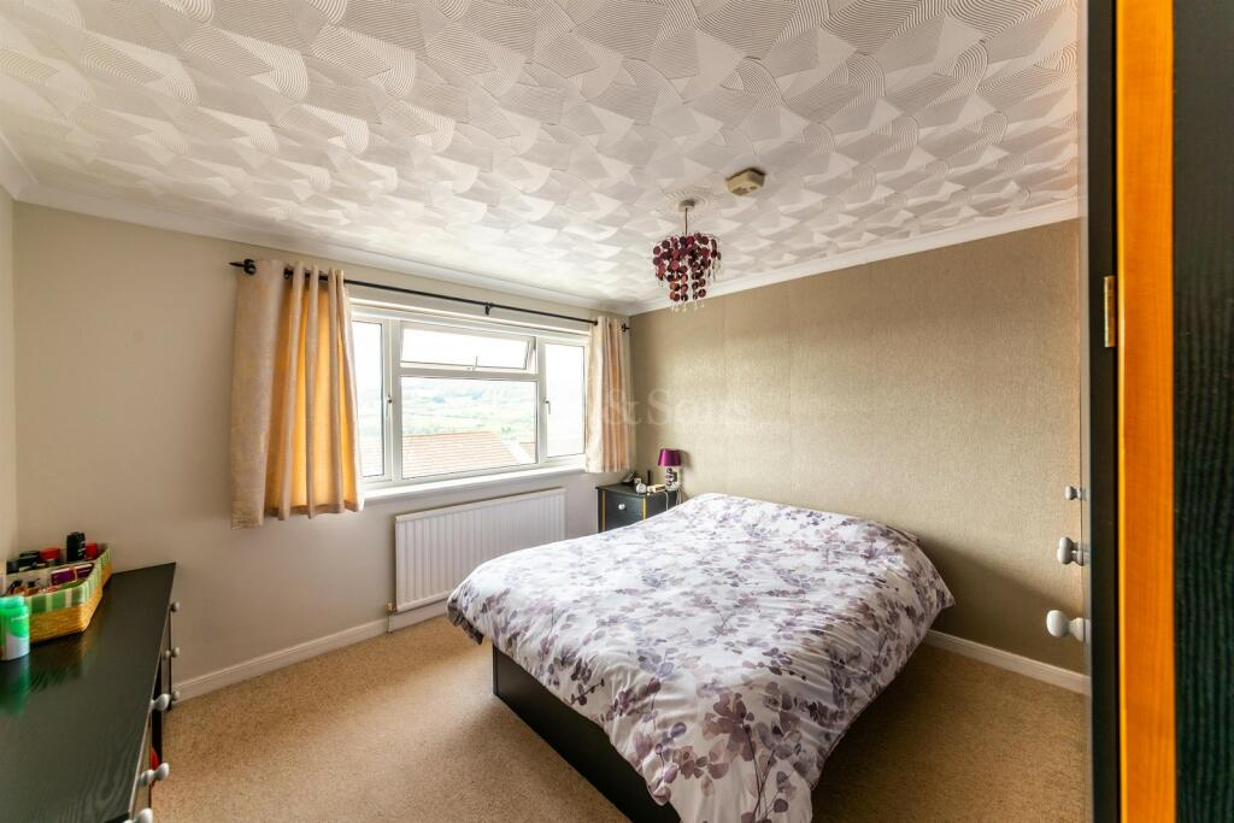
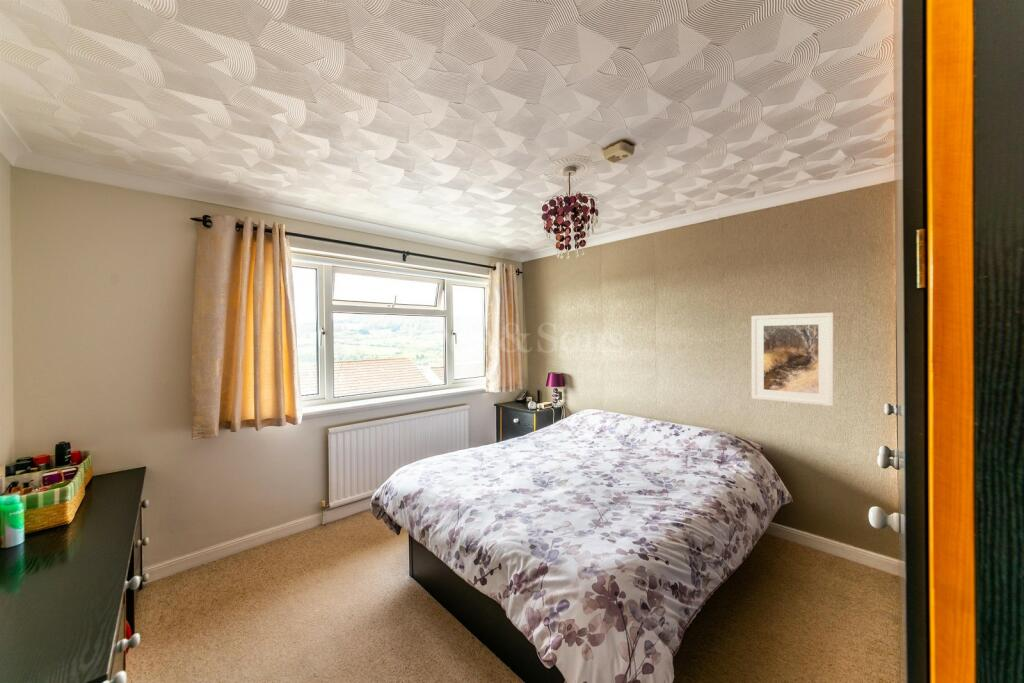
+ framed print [751,312,834,407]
